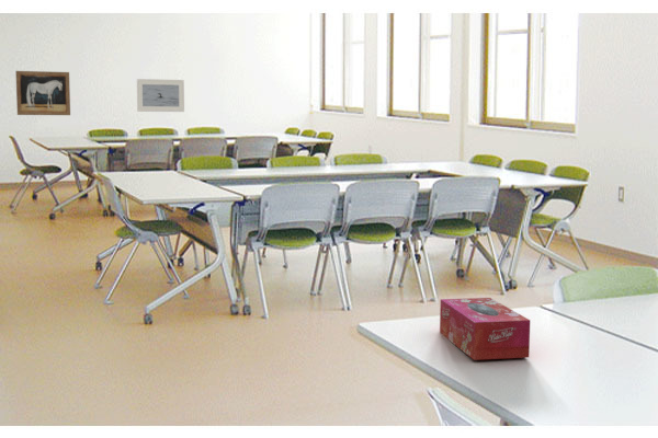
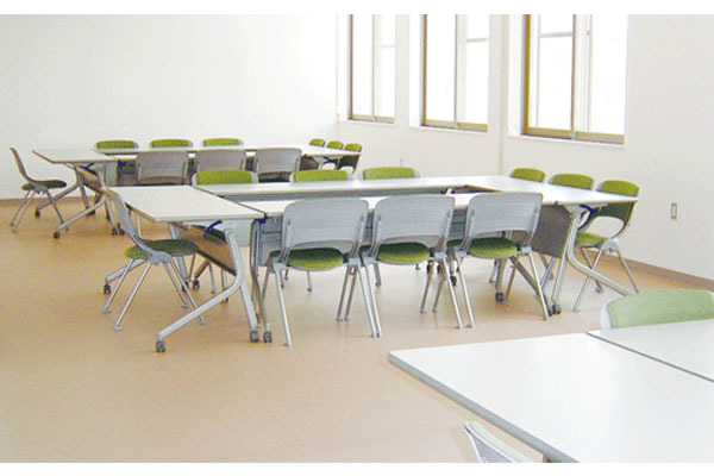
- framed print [136,78,185,113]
- tissue box [439,297,531,361]
- wall art [14,70,71,116]
